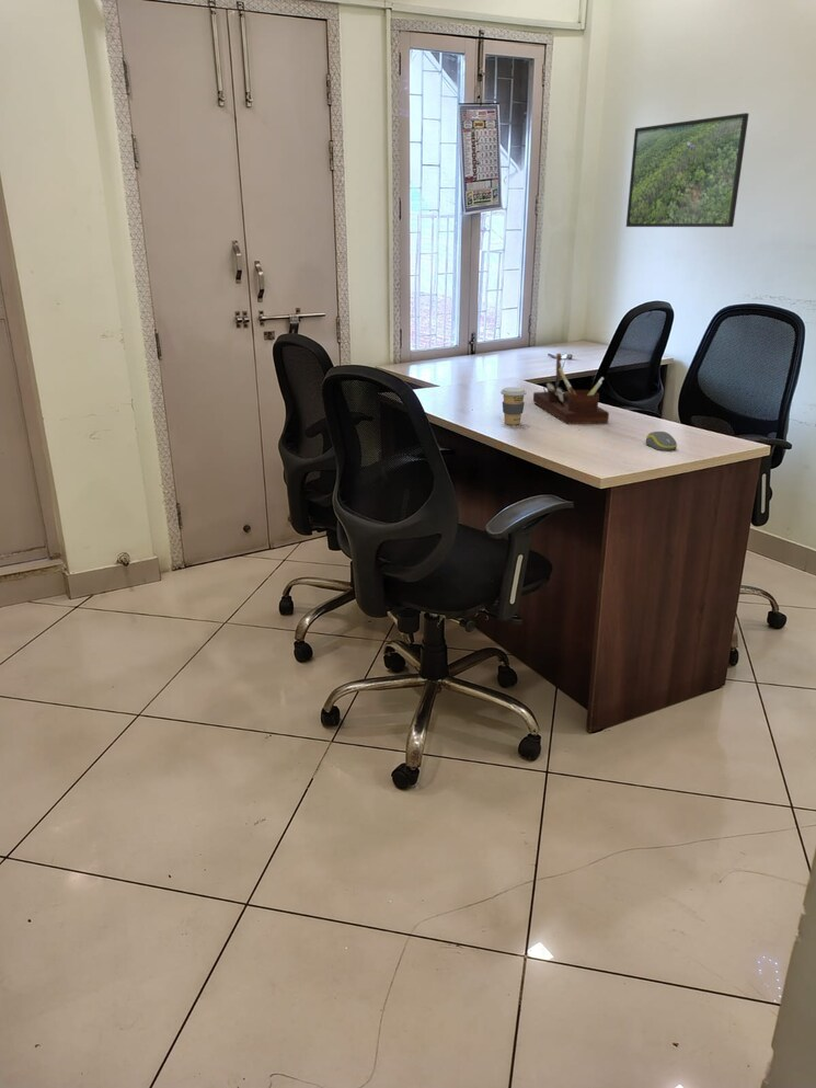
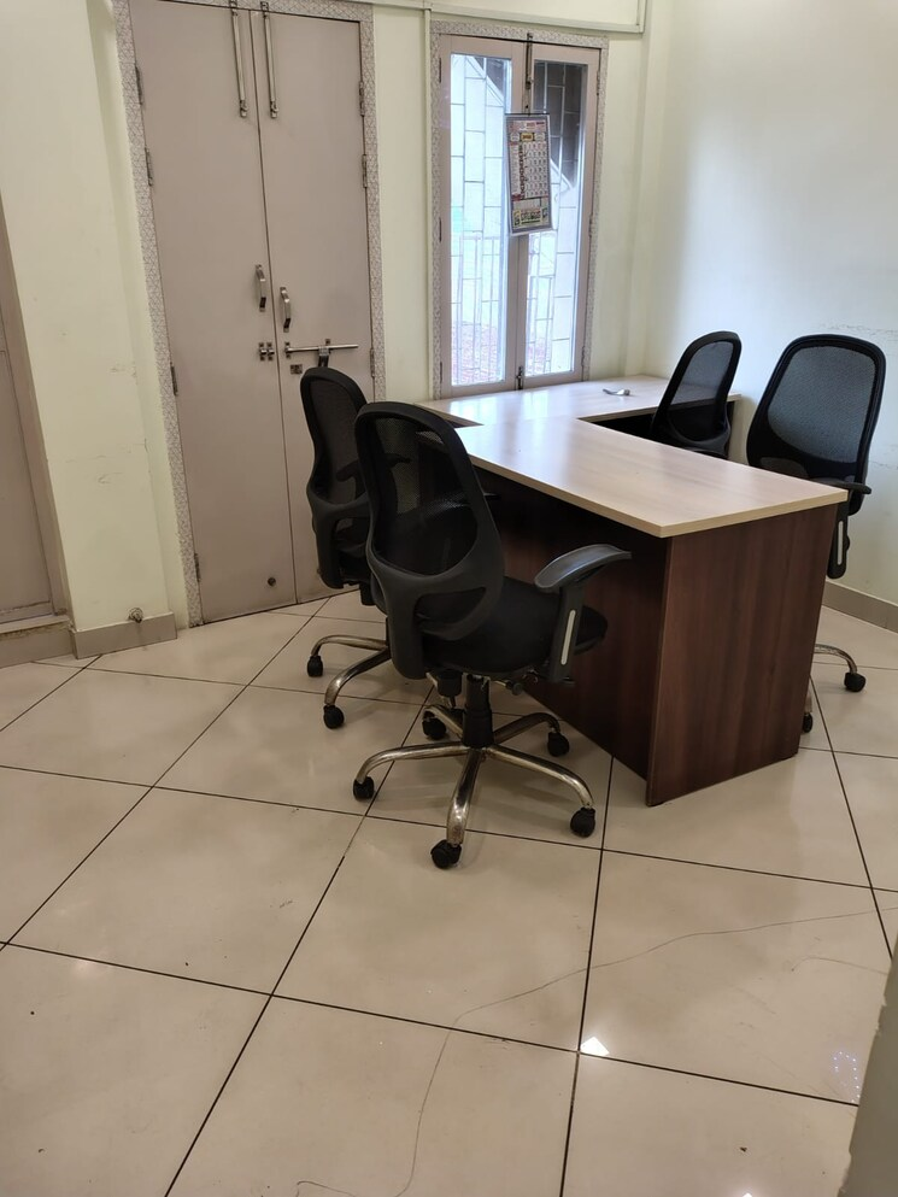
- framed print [625,112,750,228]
- computer mouse [645,431,678,451]
- coffee cup [499,387,528,426]
- desk organizer [532,353,610,425]
